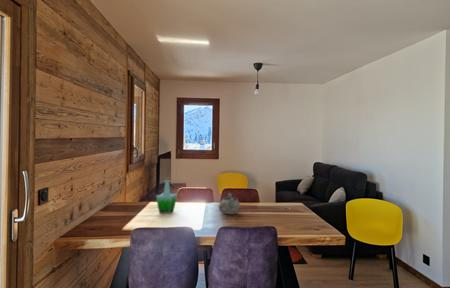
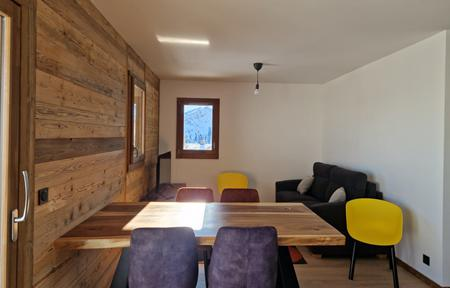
- bowl [218,192,242,215]
- bottle [155,176,178,215]
